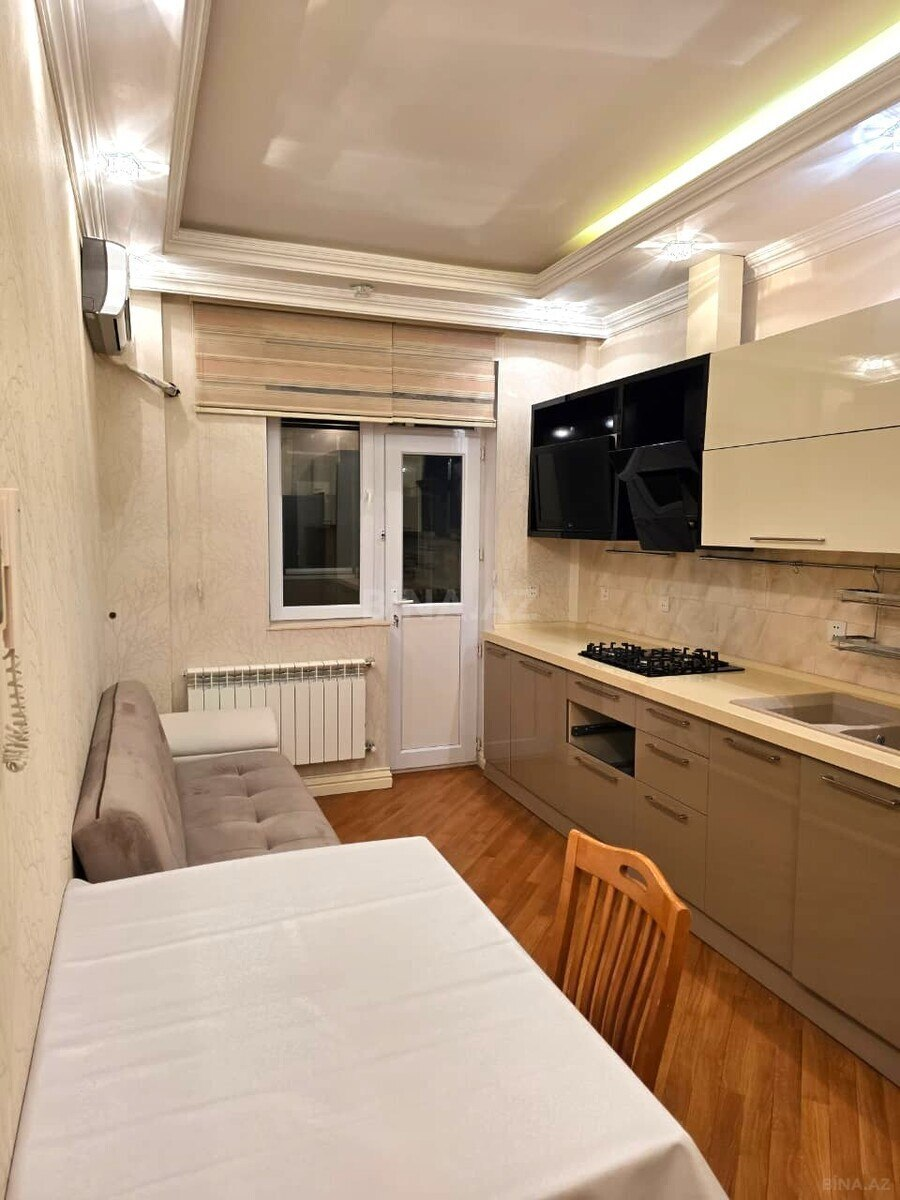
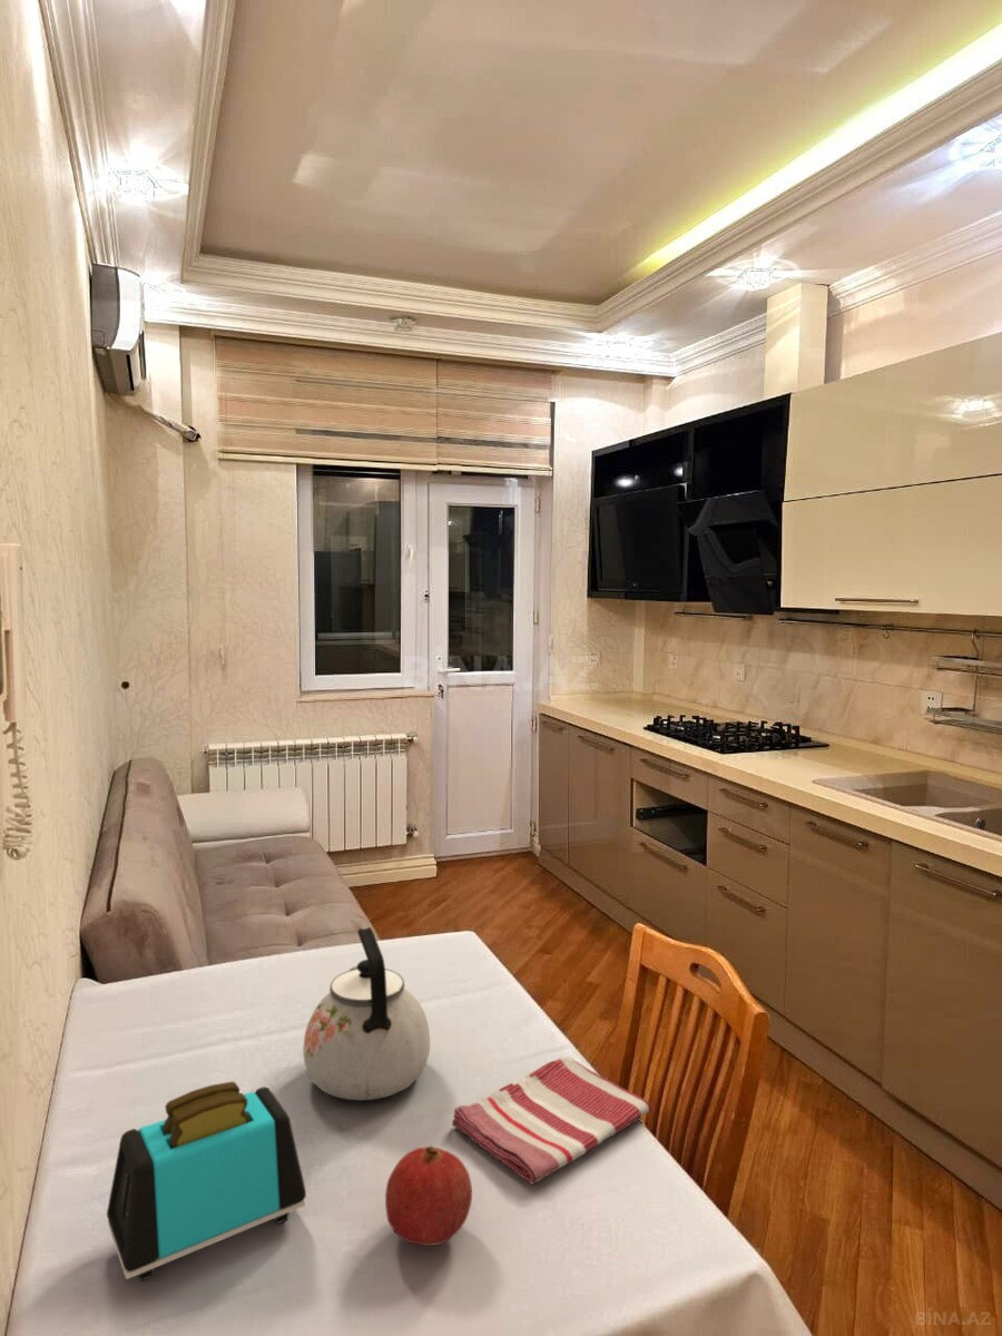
+ fruit [384,1145,473,1247]
+ toaster [106,1080,307,1283]
+ kettle [303,926,431,1101]
+ dish towel [451,1055,652,1185]
